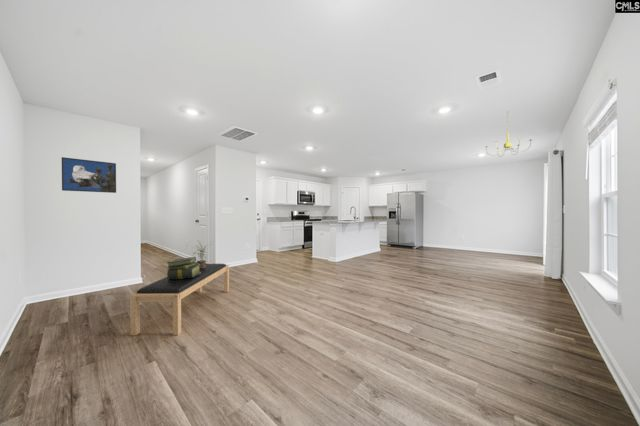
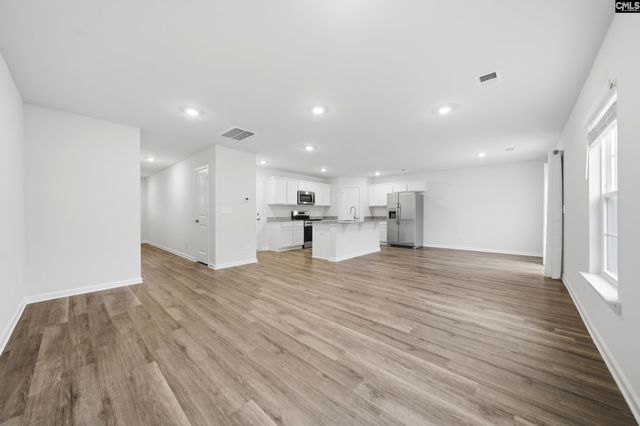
- stack of books [166,256,201,279]
- potted plant [192,240,215,268]
- bench [129,263,230,336]
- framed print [61,156,117,194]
- chandelier [485,112,532,158]
